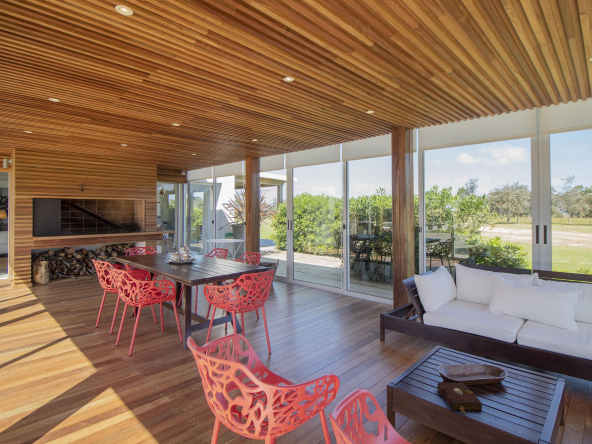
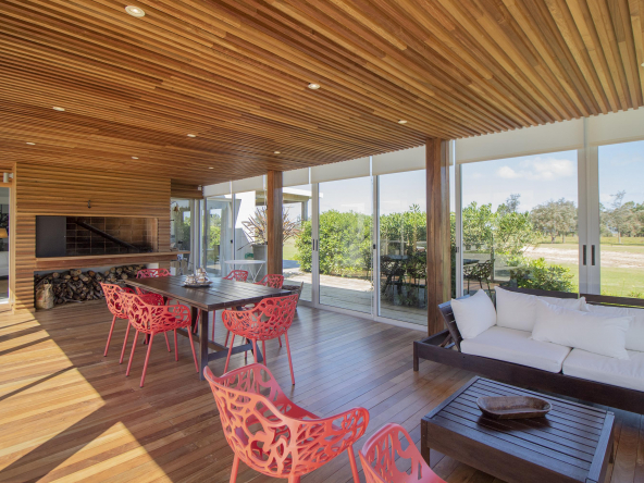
- book [437,382,483,416]
